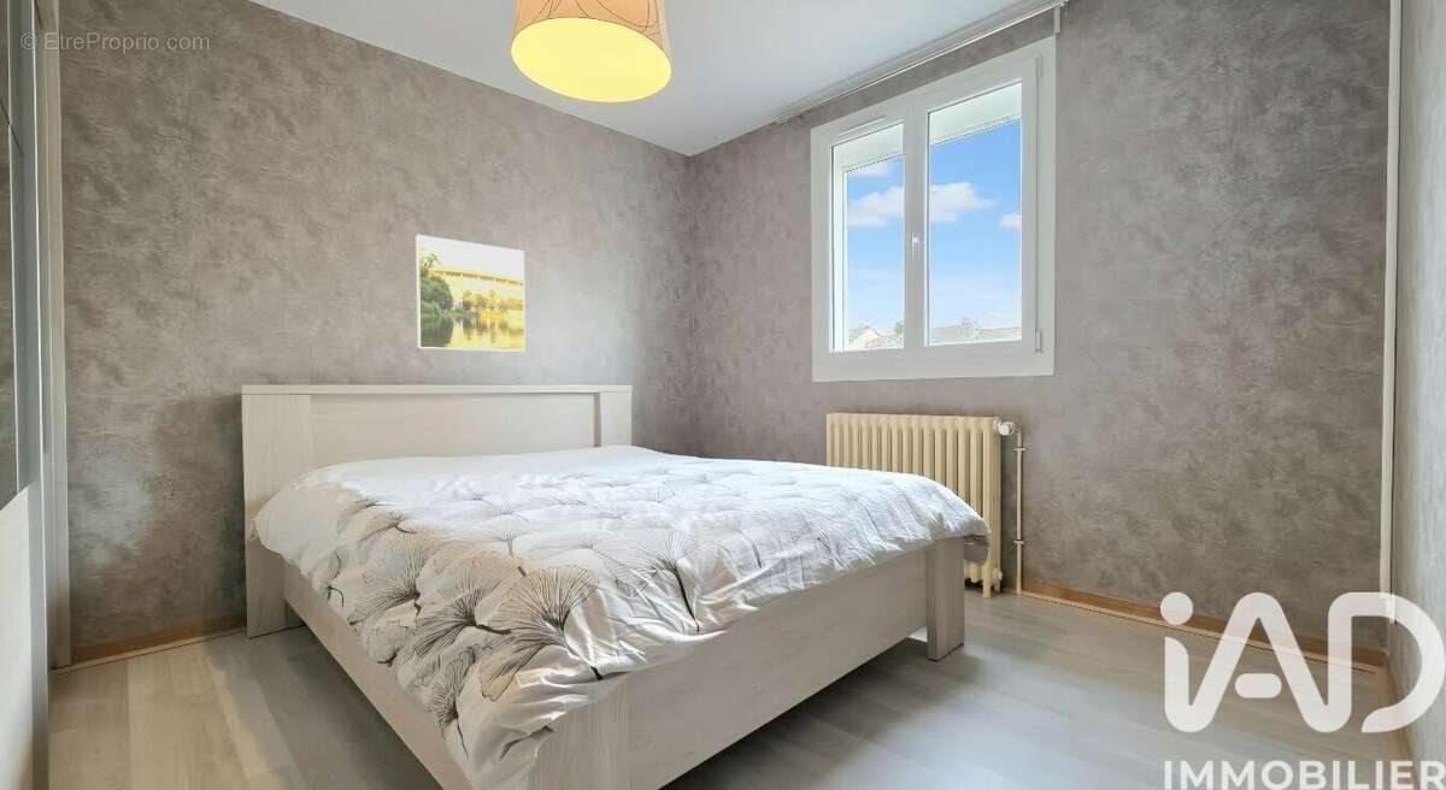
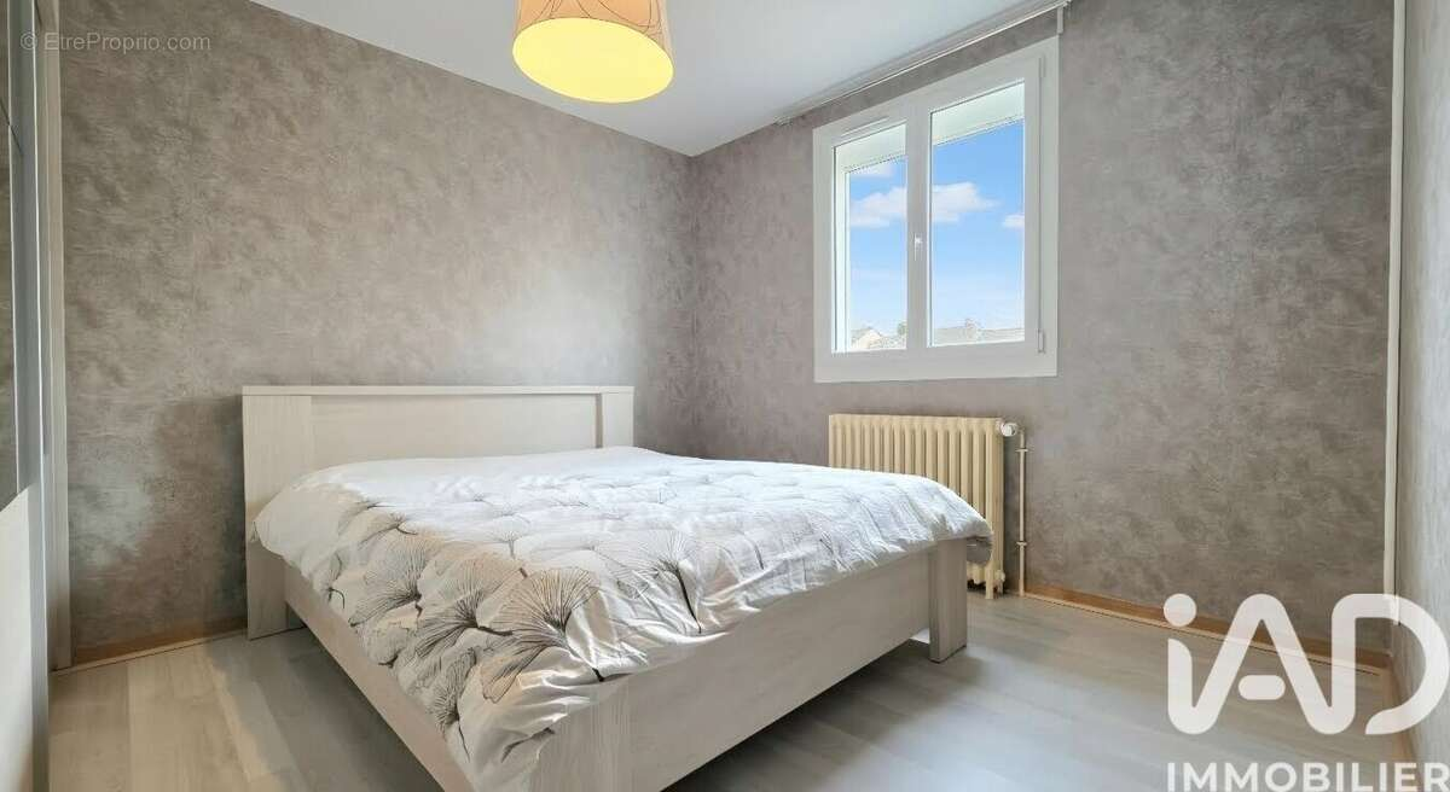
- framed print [415,234,527,353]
